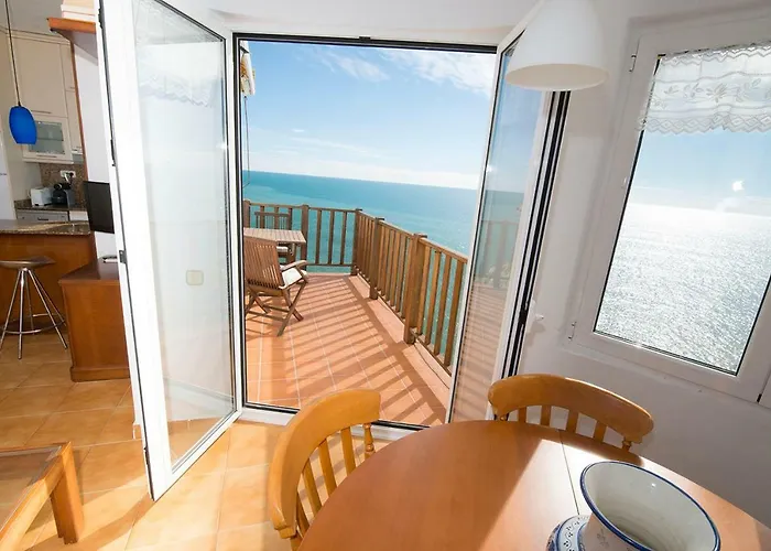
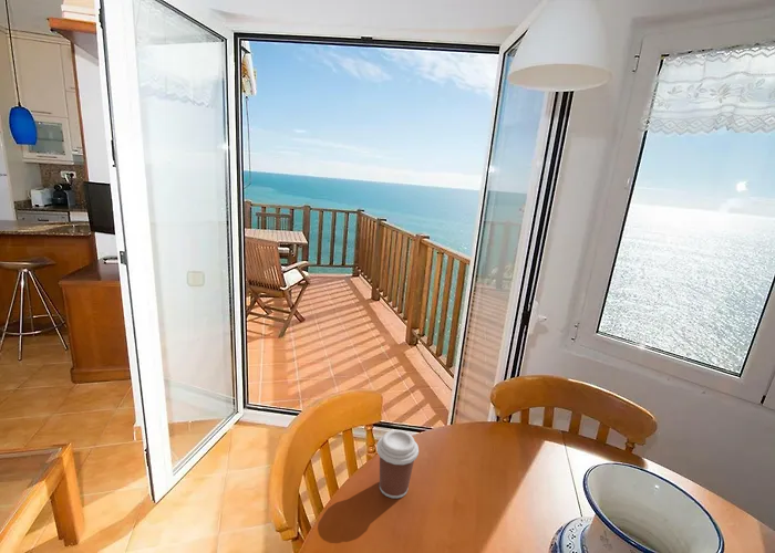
+ coffee cup [375,429,420,500]
